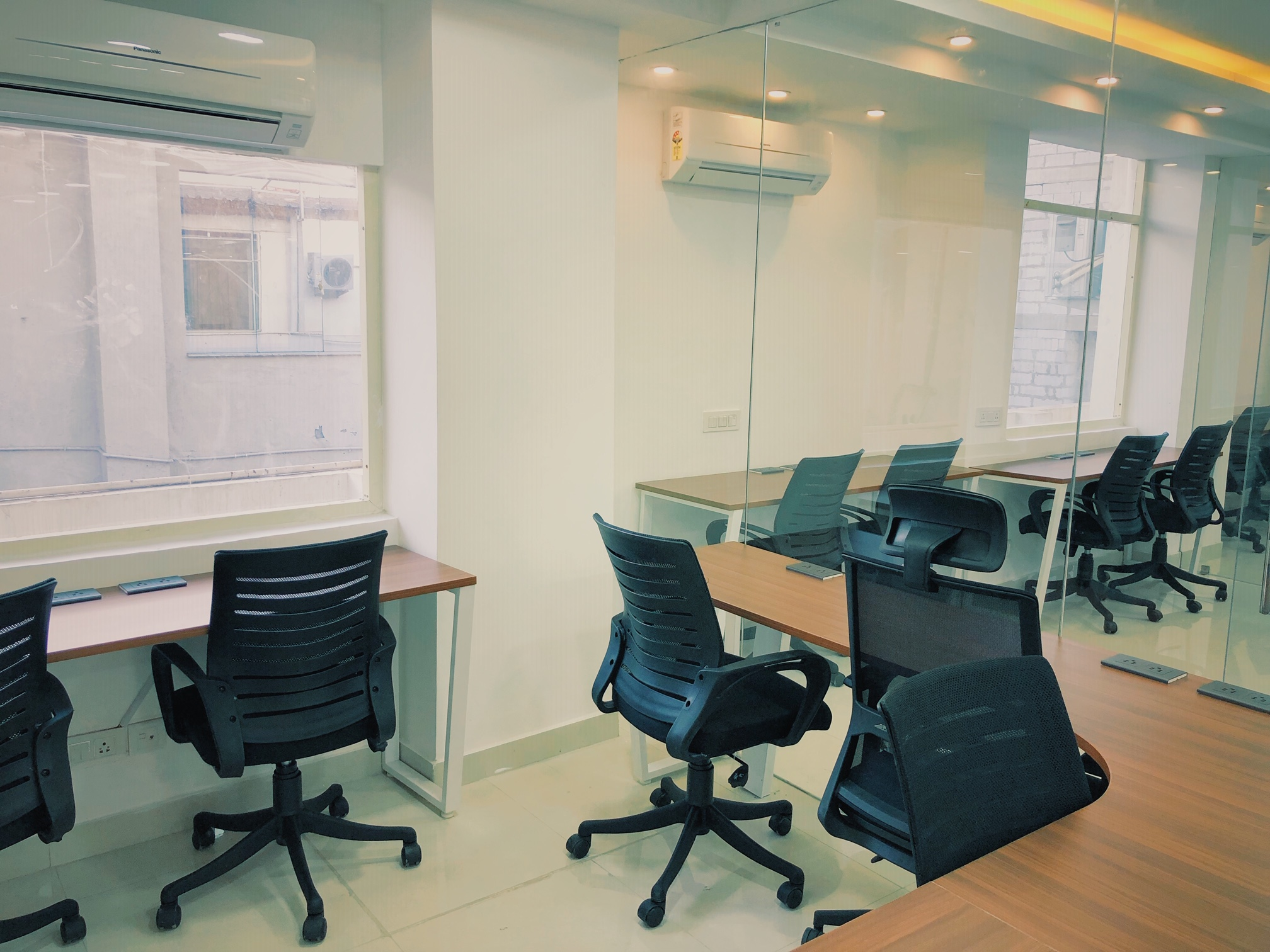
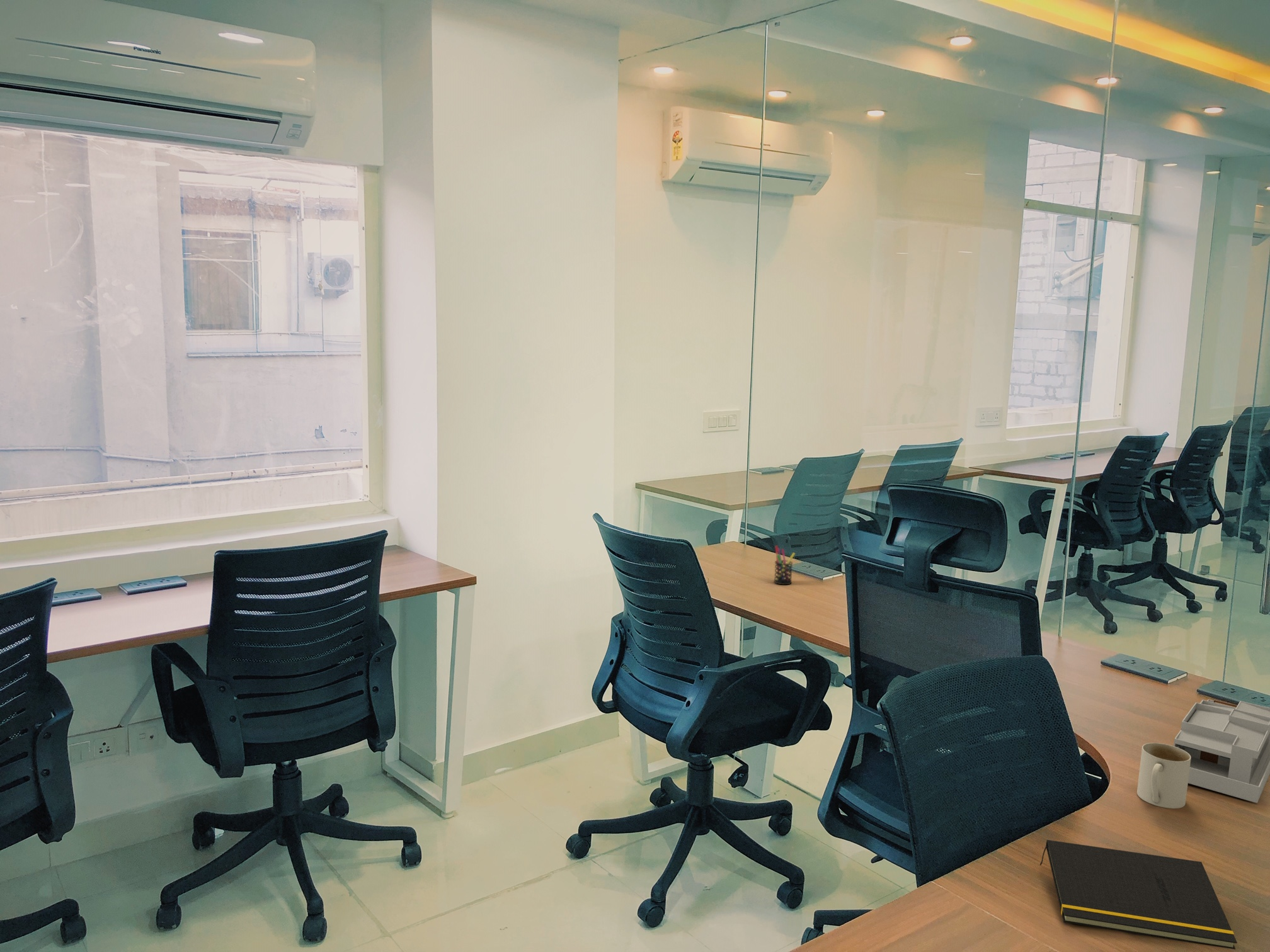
+ desk organizer [1173,699,1270,803]
+ mug [1136,742,1191,809]
+ notepad [1039,839,1238,949]
+ pen holder [774,545,796,586]
